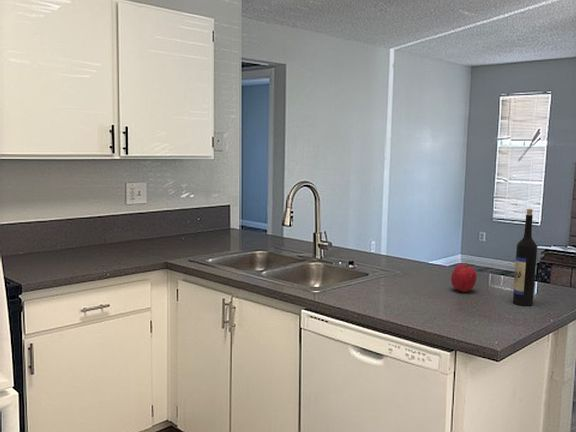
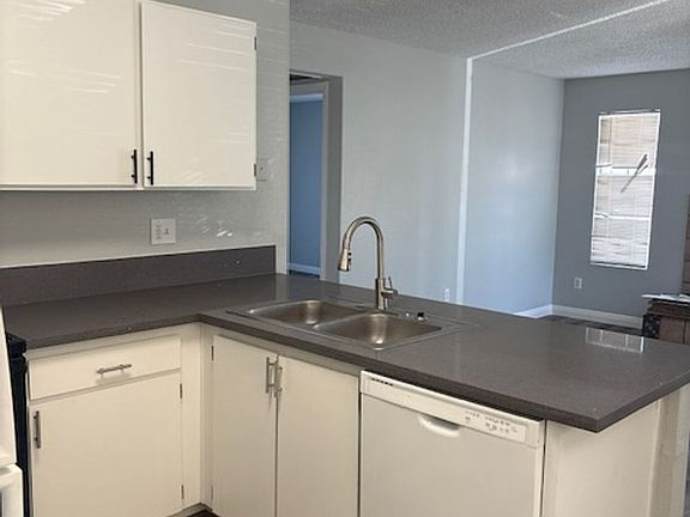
- fruit [450,261,477,293]
- wine bottle [512,208,538,307]
